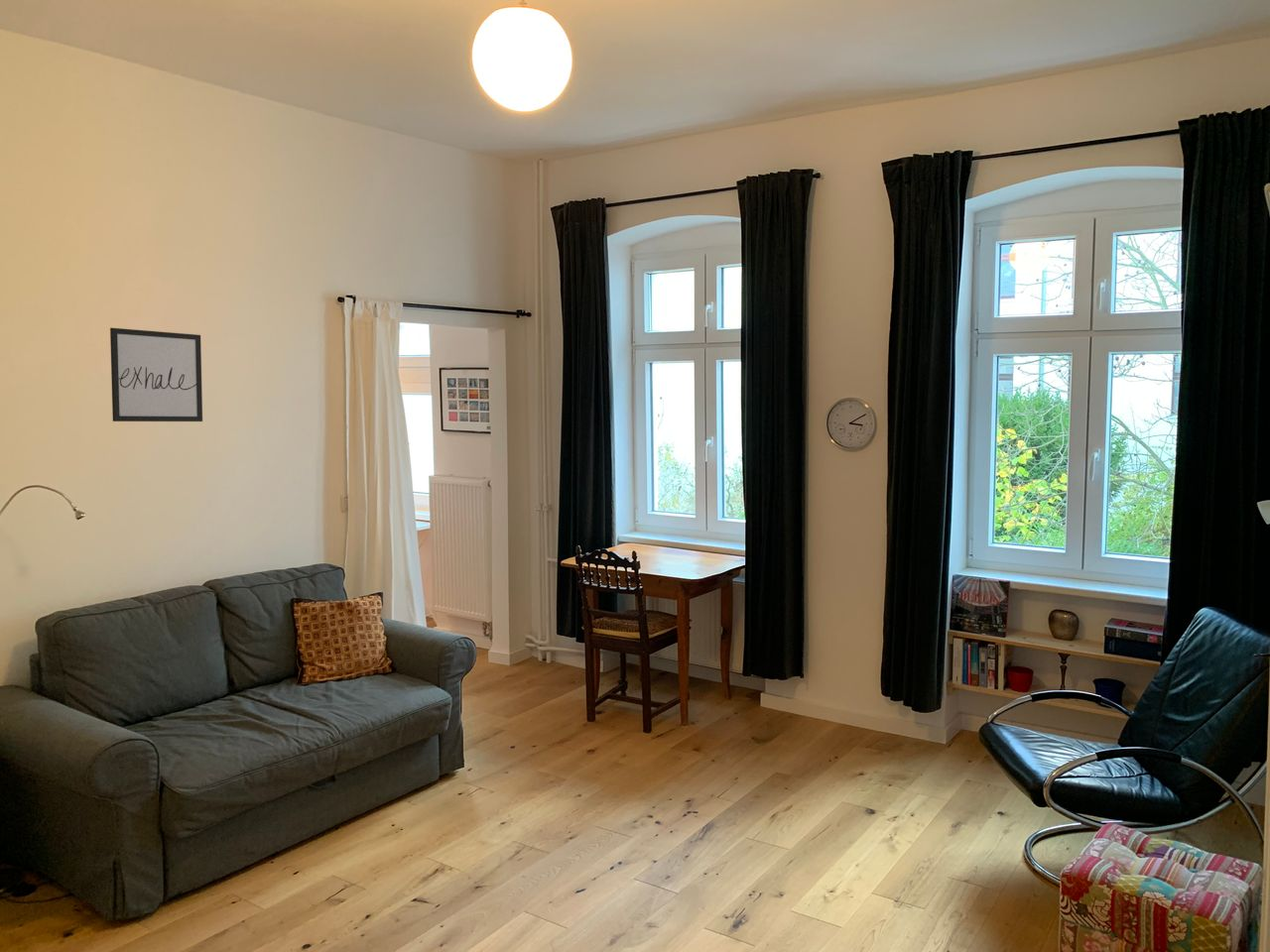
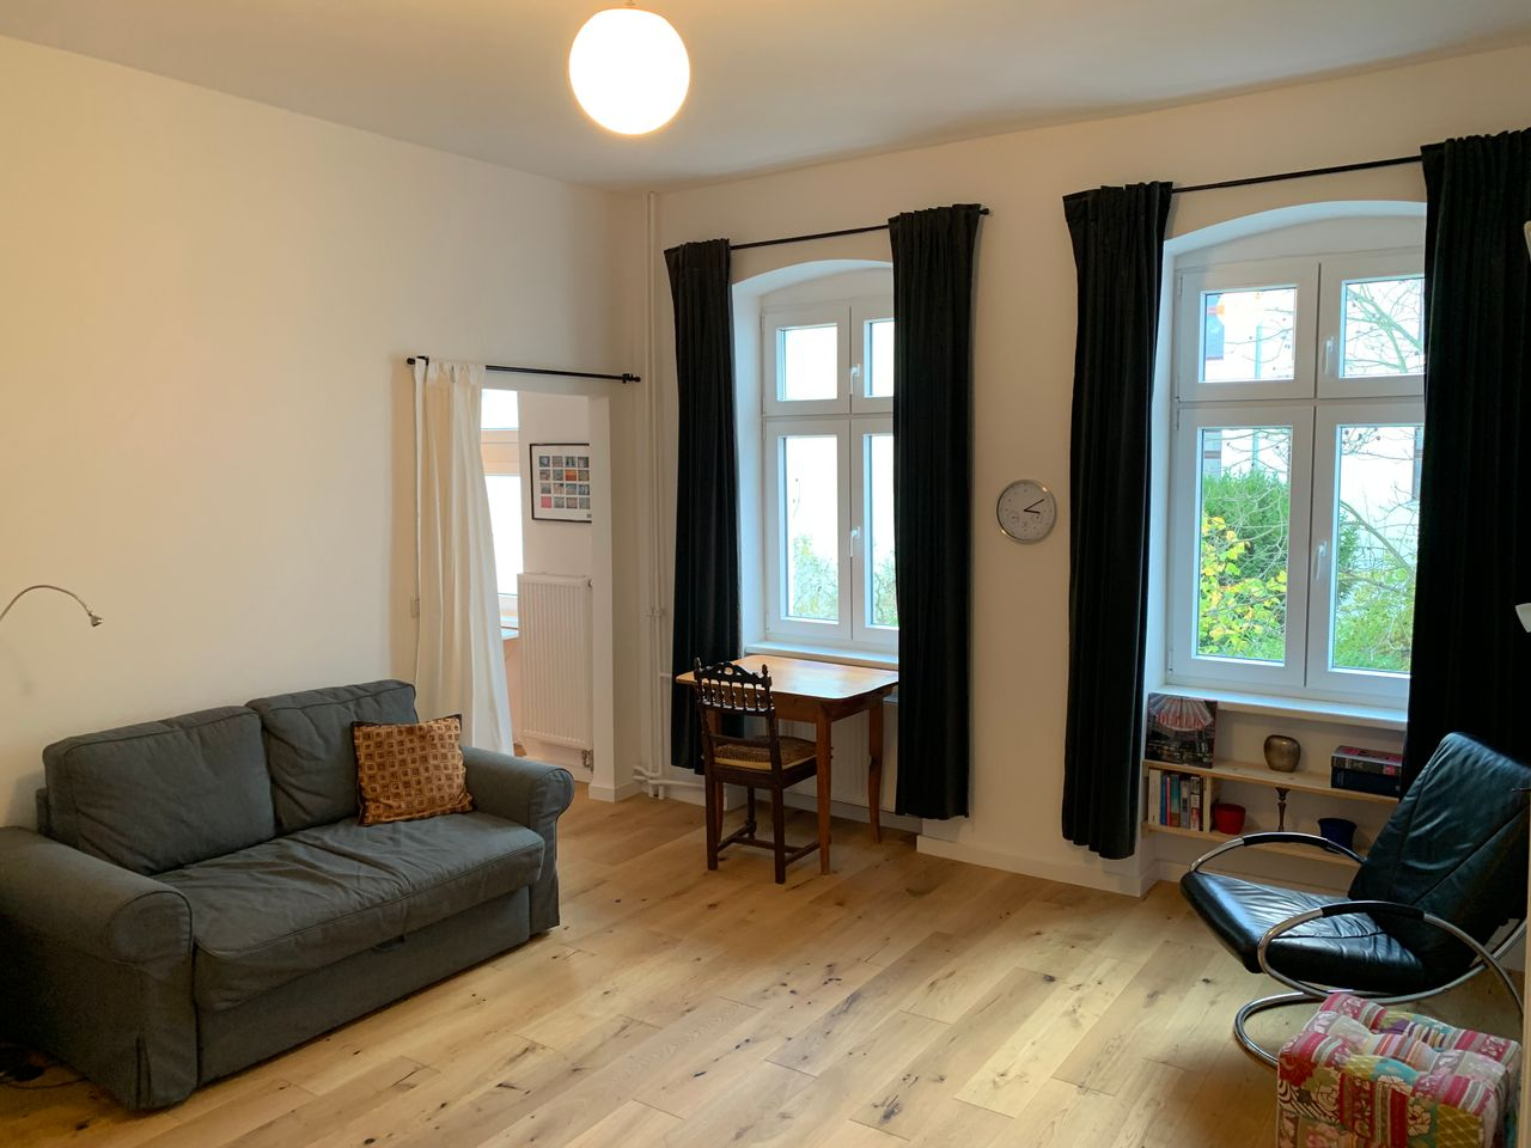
- wall art [109,327,203,422]
